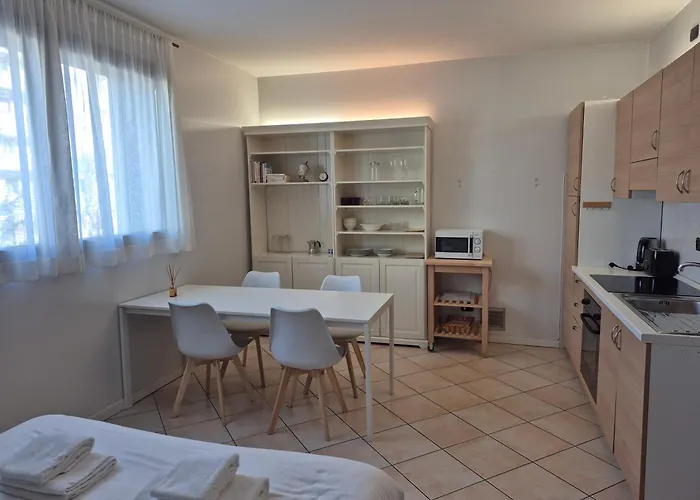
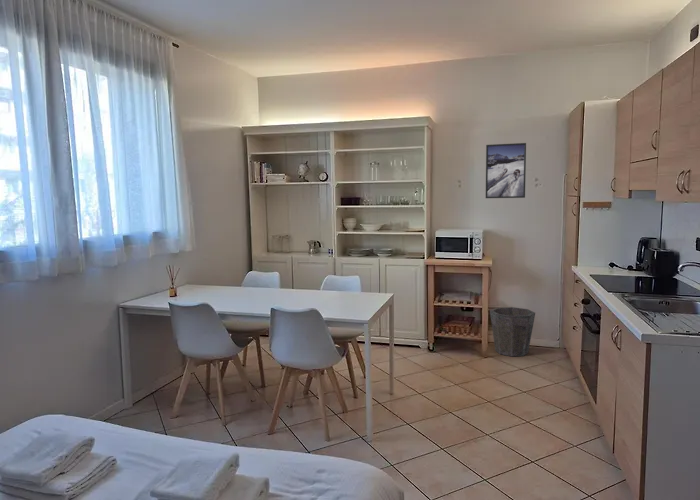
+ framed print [485,142,527,199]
+ waste bin [489,306,536,357]
